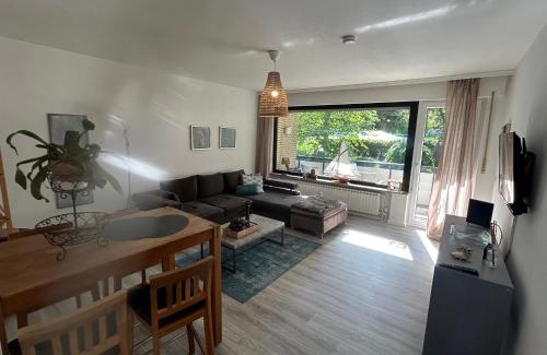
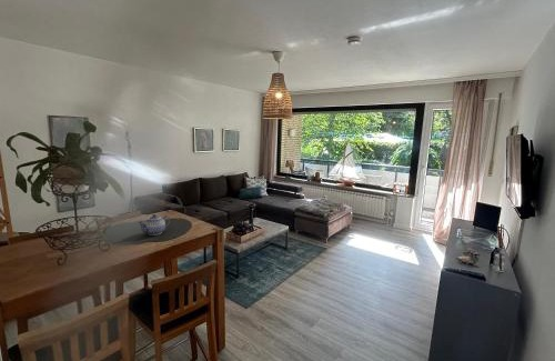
+ teapot [138,213,171,237]
